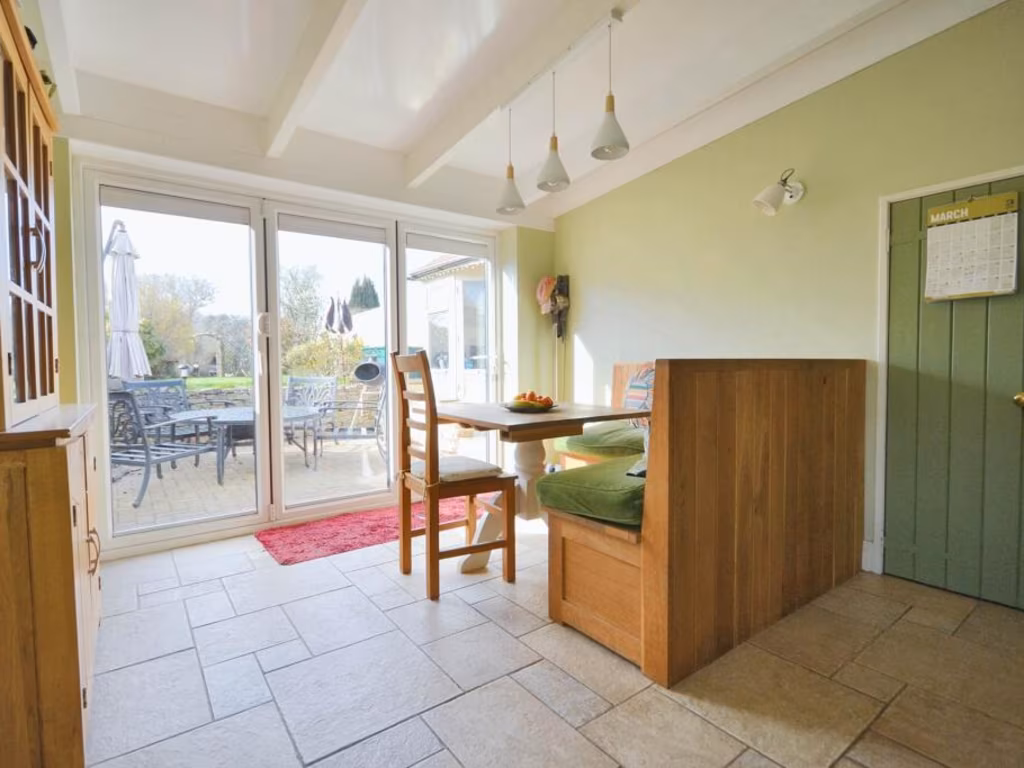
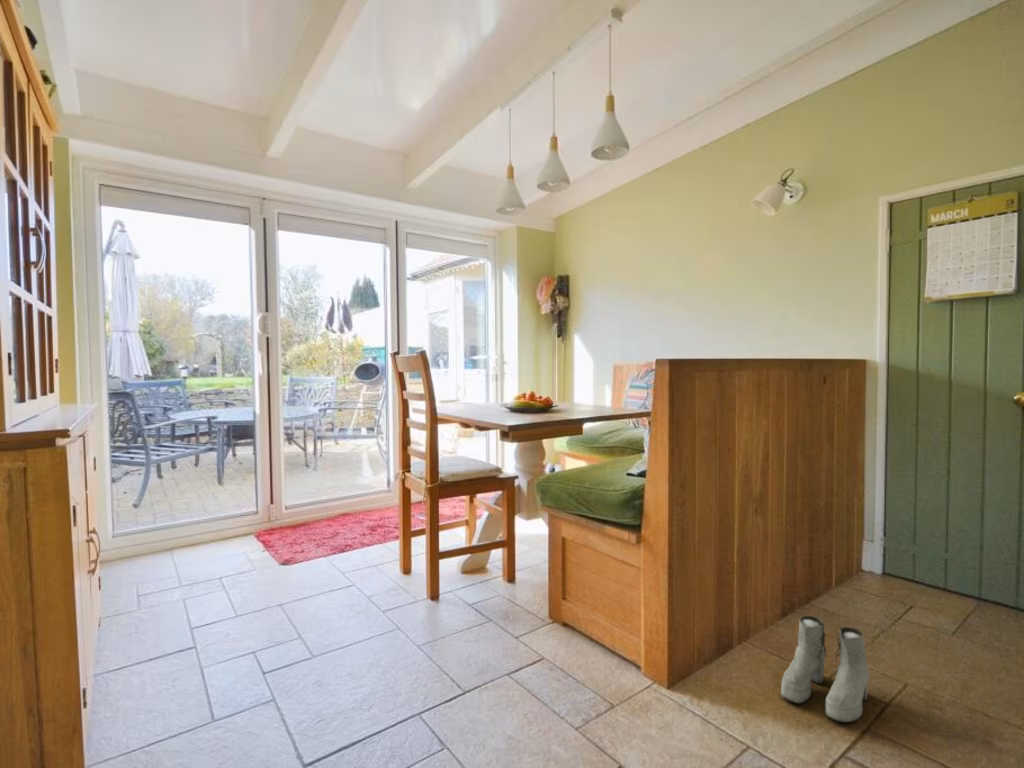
+ boots [780,615,870,723]
